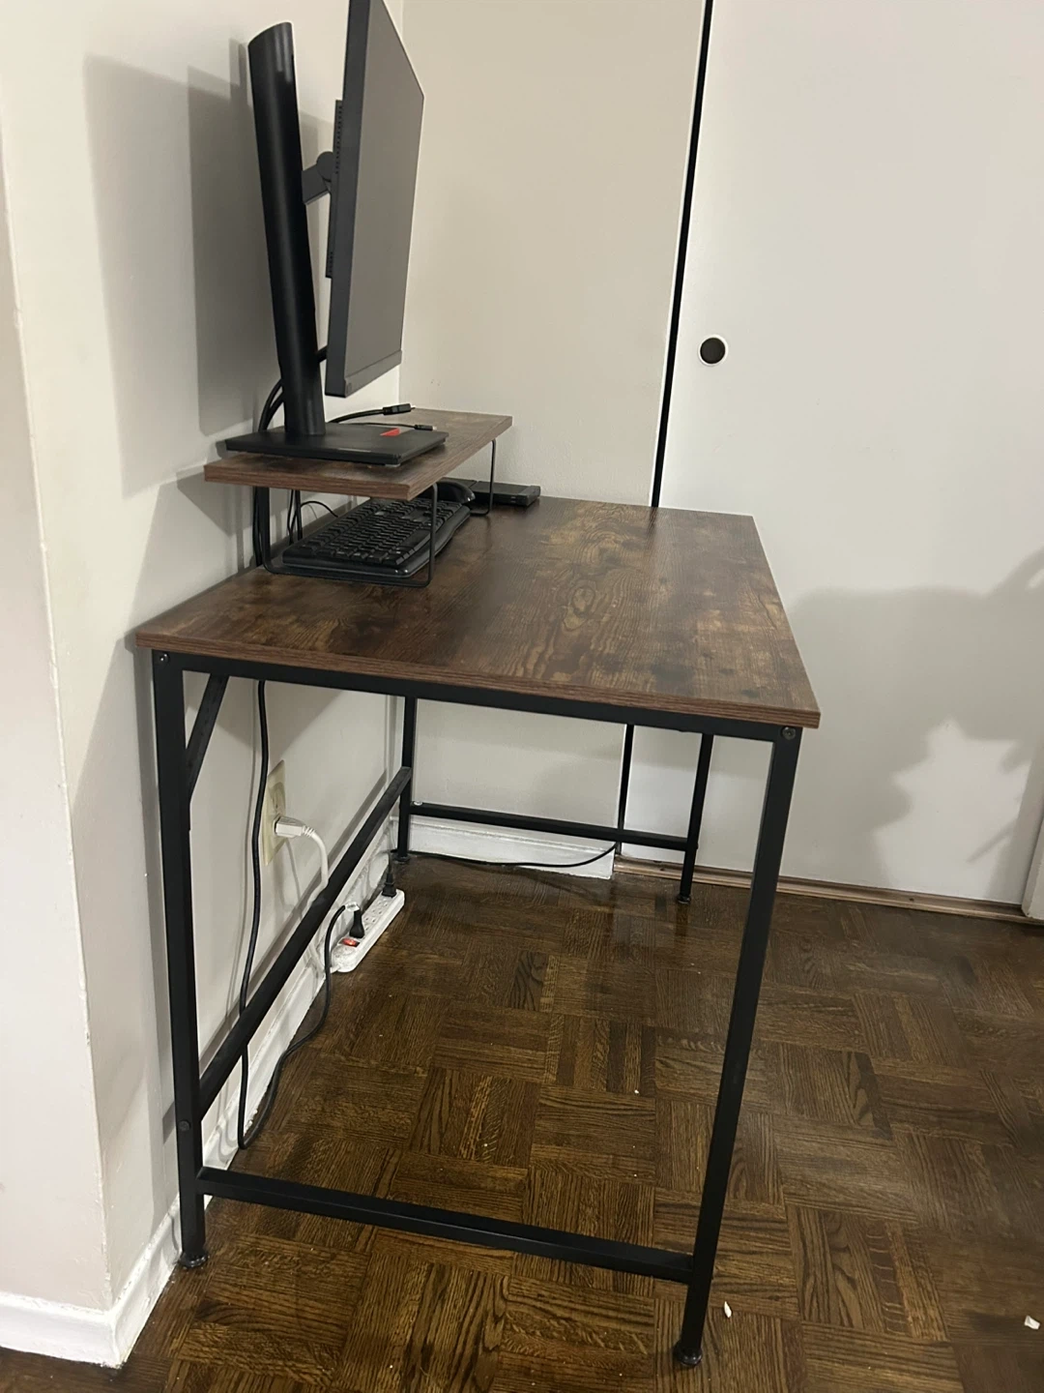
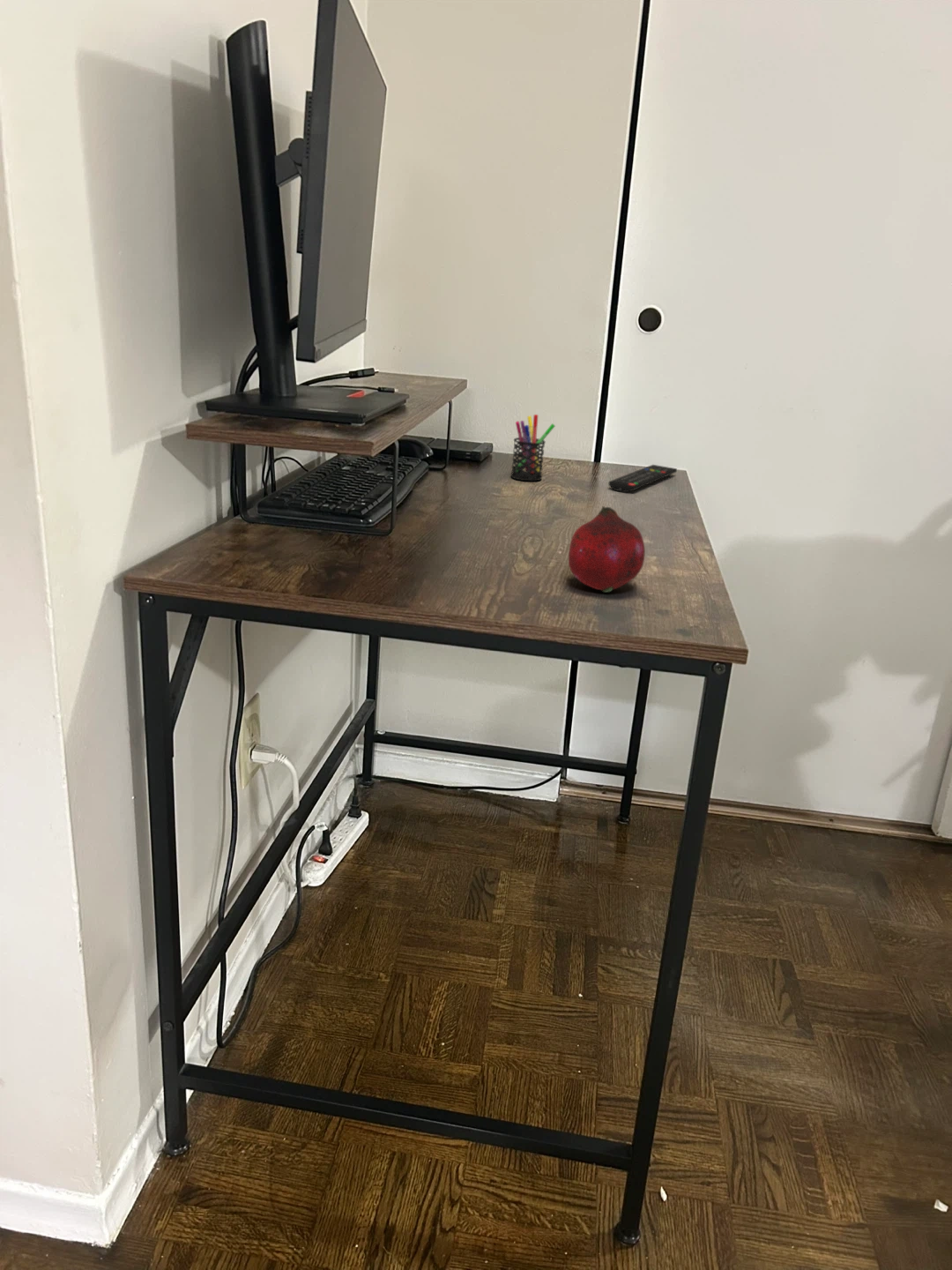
+ pen holder [510,414,556,482]
+ fruit [568,505,646,594]
+ remote control [607,464,678,493]
